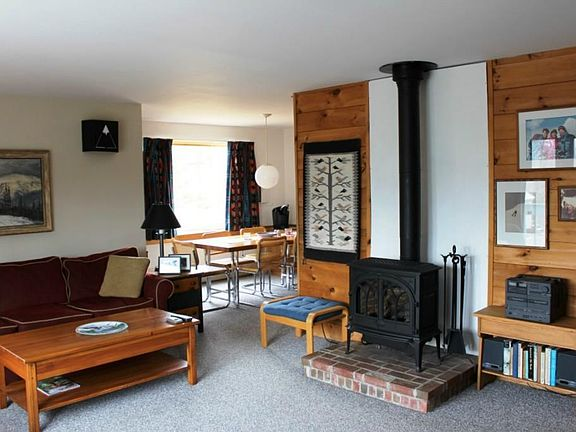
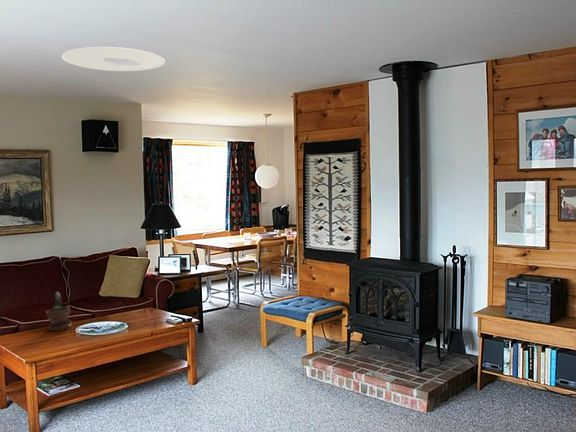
+ ceiling light [61,46,166,72]
+ potted plant [45,291,73,332]
